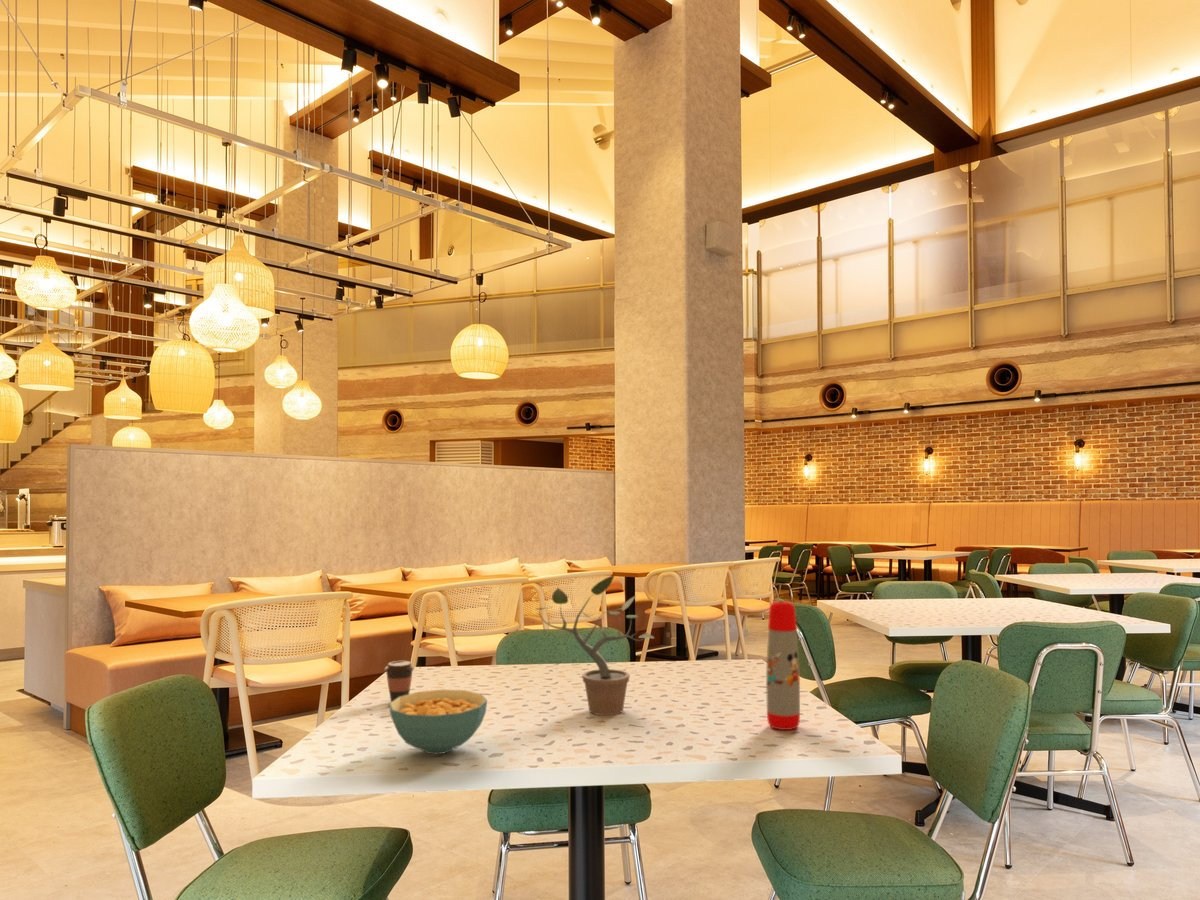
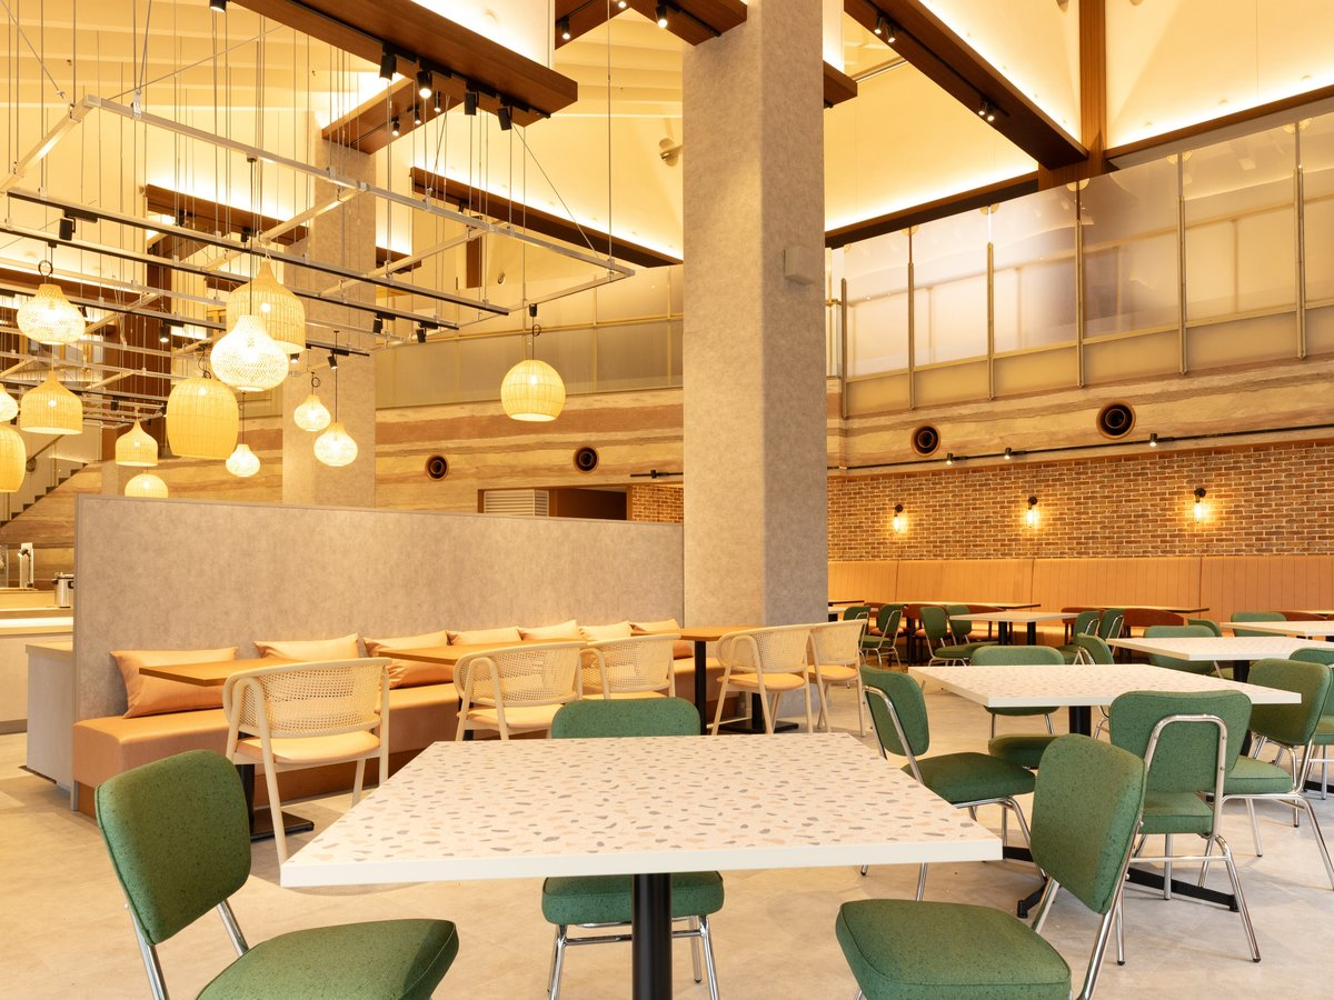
- cereal bowl [388,688,488,755]
- potted plant [535,572,655,716]
- water bottle [765,600,801,731]
- coffee cup [383,660,415,703]
